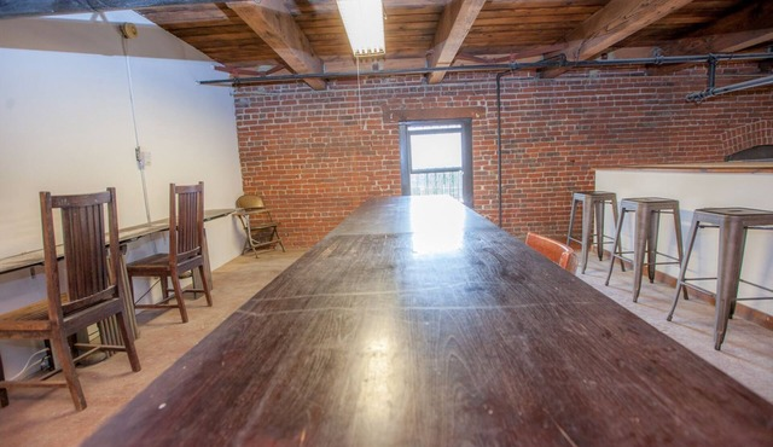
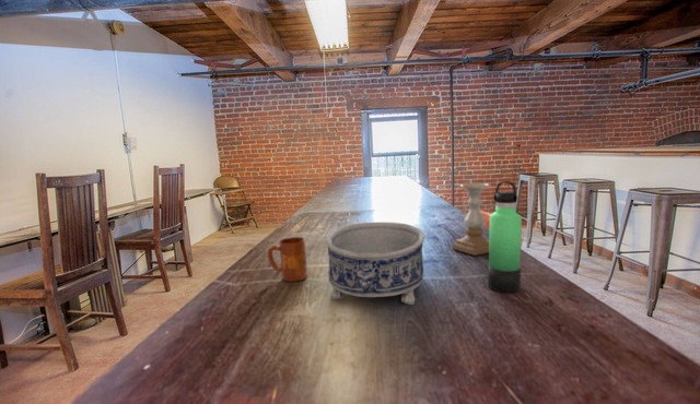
+ mug [267,236,308,283]
+ candle holder [452,182,491,257]
+ thermos bottle [487,180,523,294]
+ decorative bowl [325,222,425,306]
